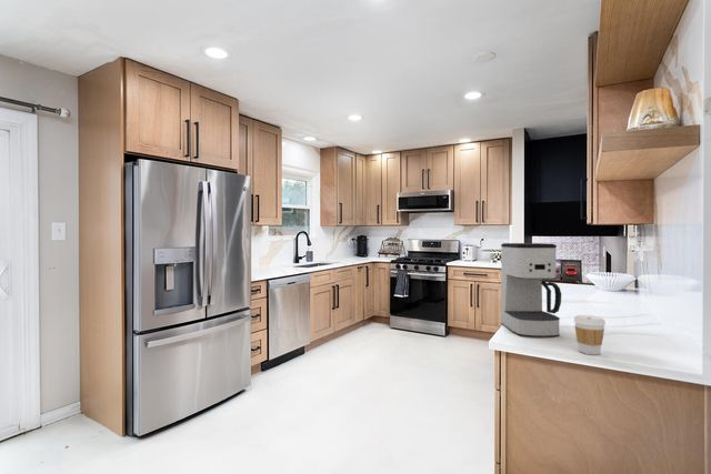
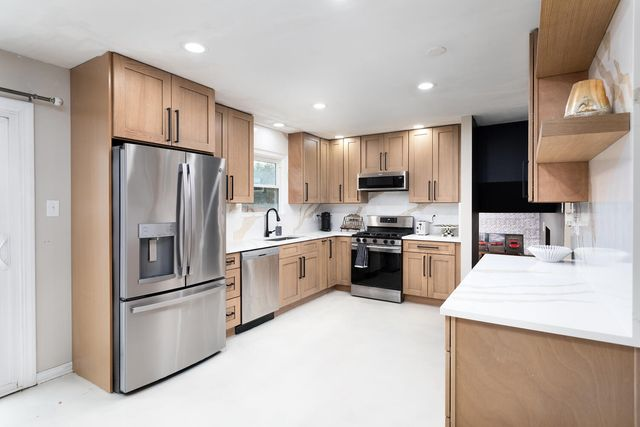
- coffee cup [573,314,607,355]
- coffee maker [500,242,562,339]
